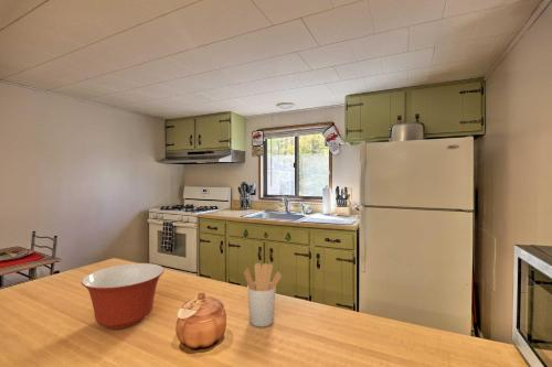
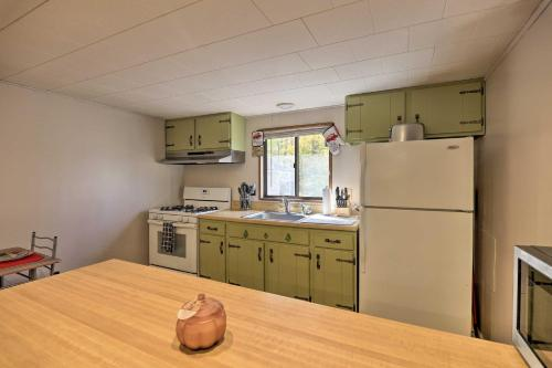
- mixing bowl [81,262,166,330]
- utensil holder [244,262,283,327]
